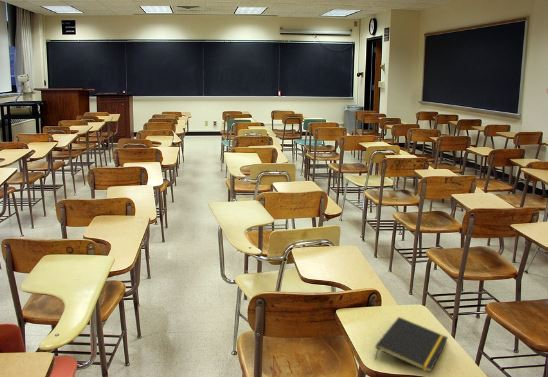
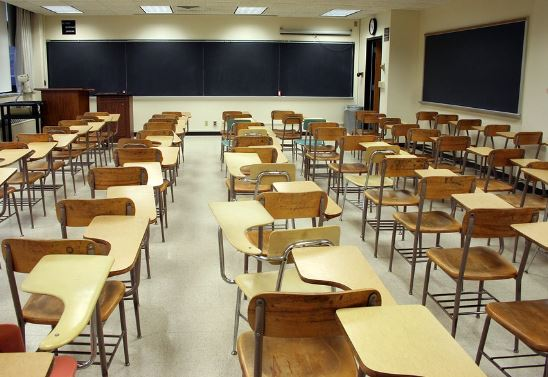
- notepad [374,316,449,374]
